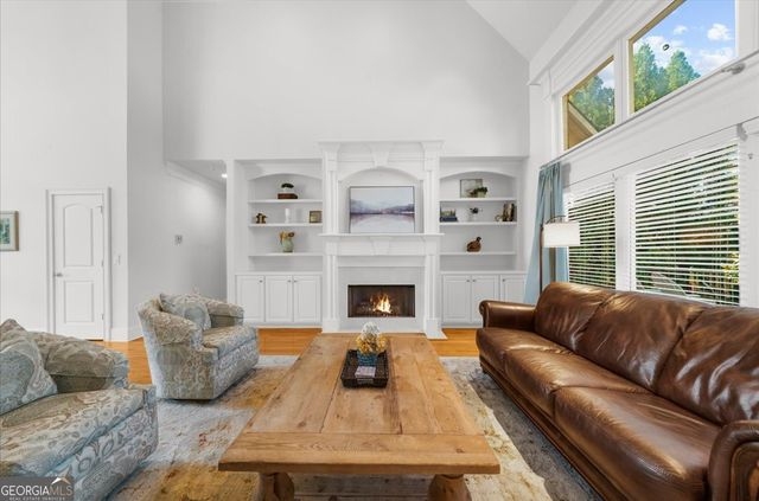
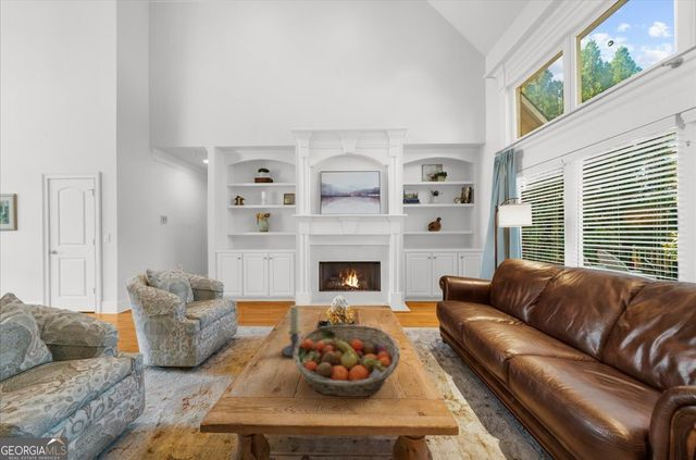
+ candle holder [281,304,301,358]
+ fruit basket [291,323,401,398]
